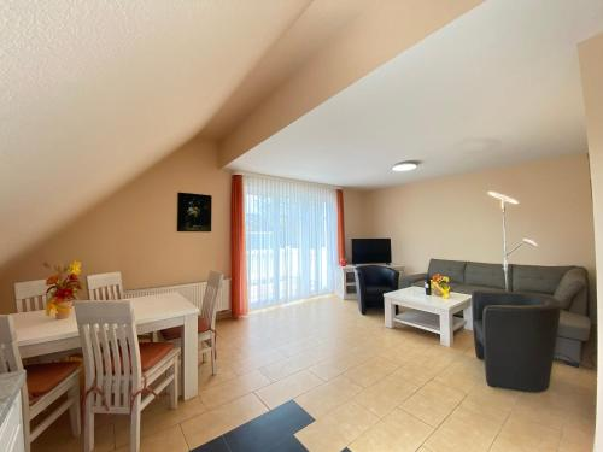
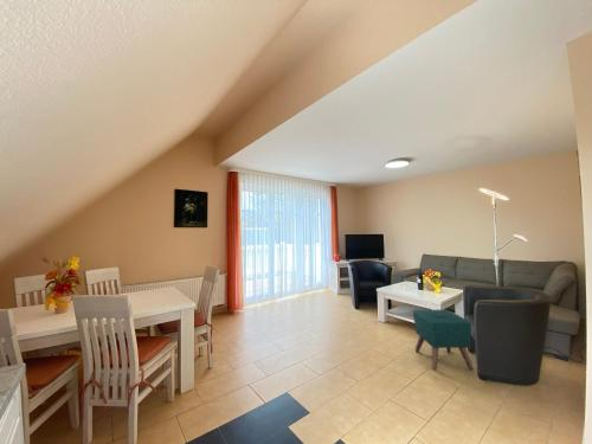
+ ottoman [412,308,475,372]
